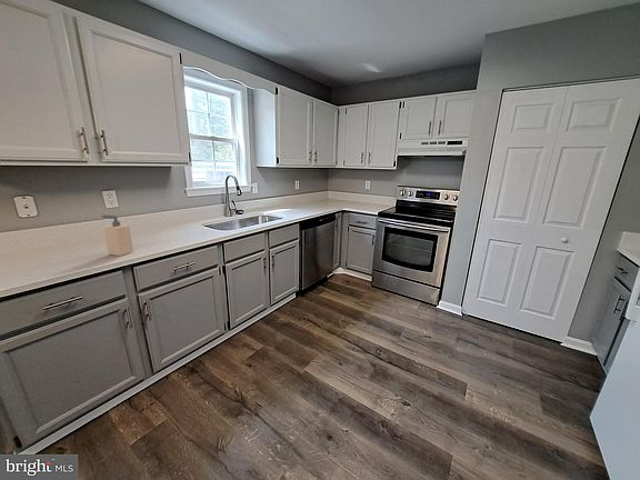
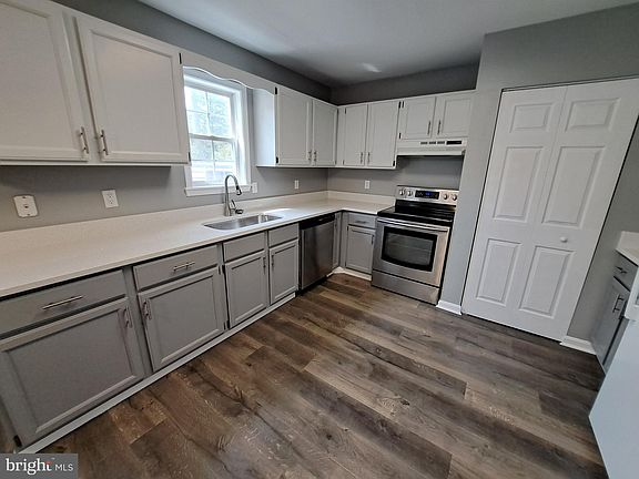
- soap dispenser [101,214,134,257]
